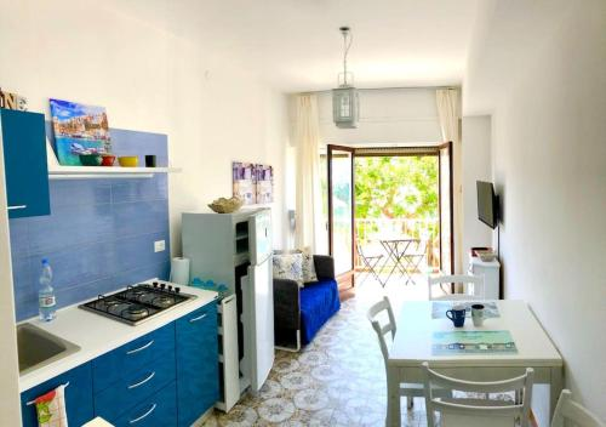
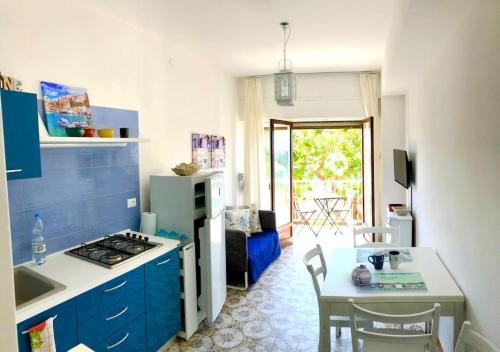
+ teapot [351,263,372,286]
